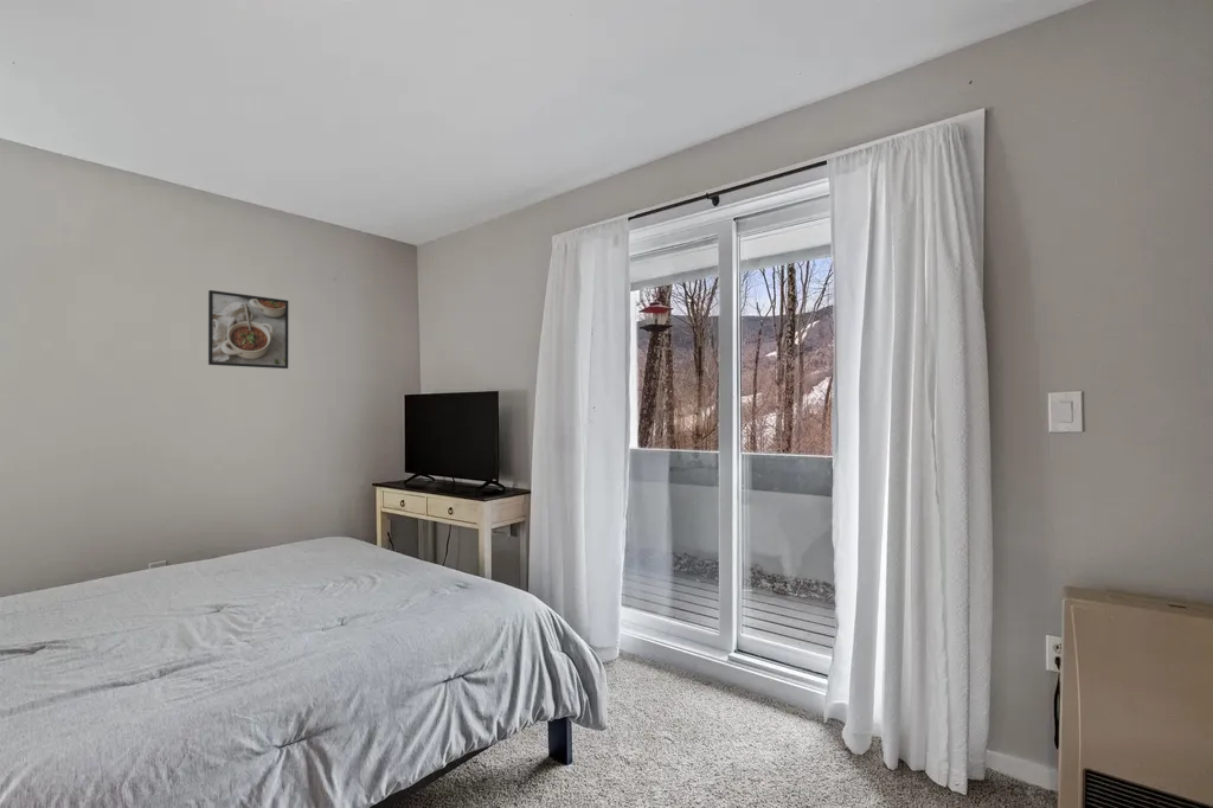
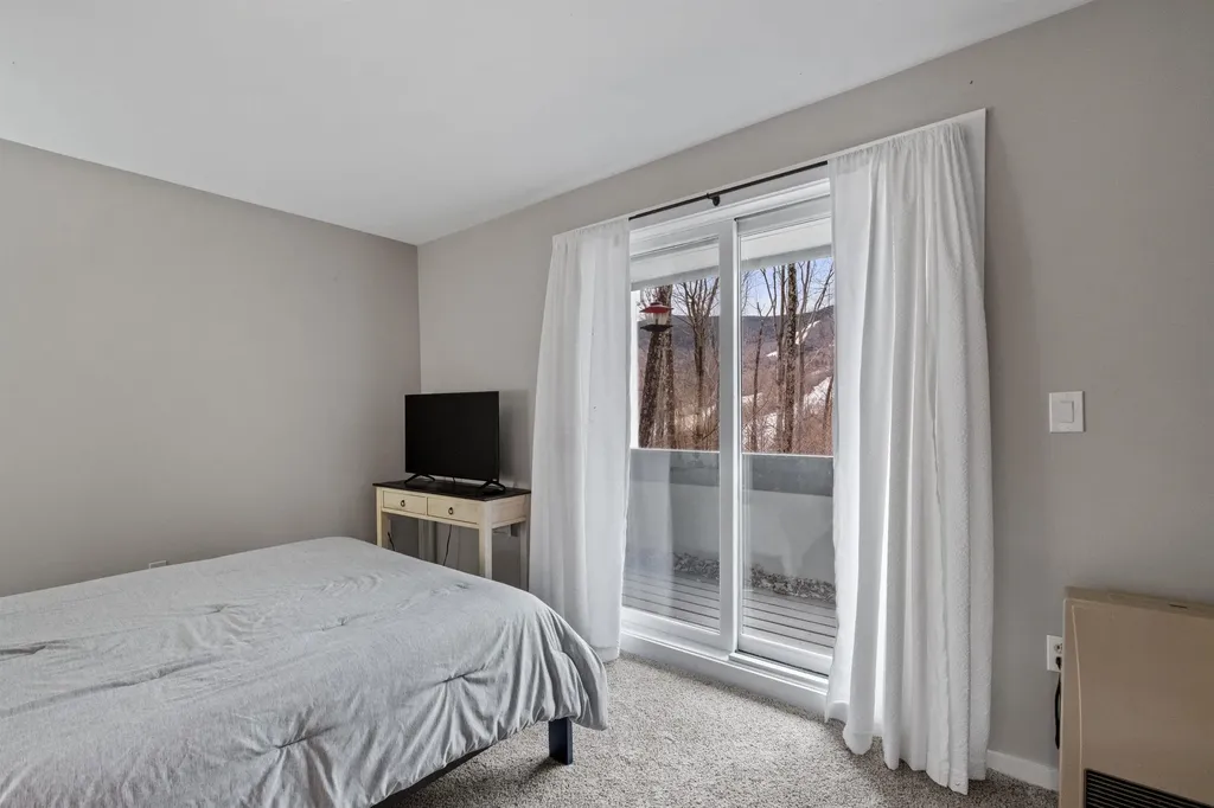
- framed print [207,289,289,370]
